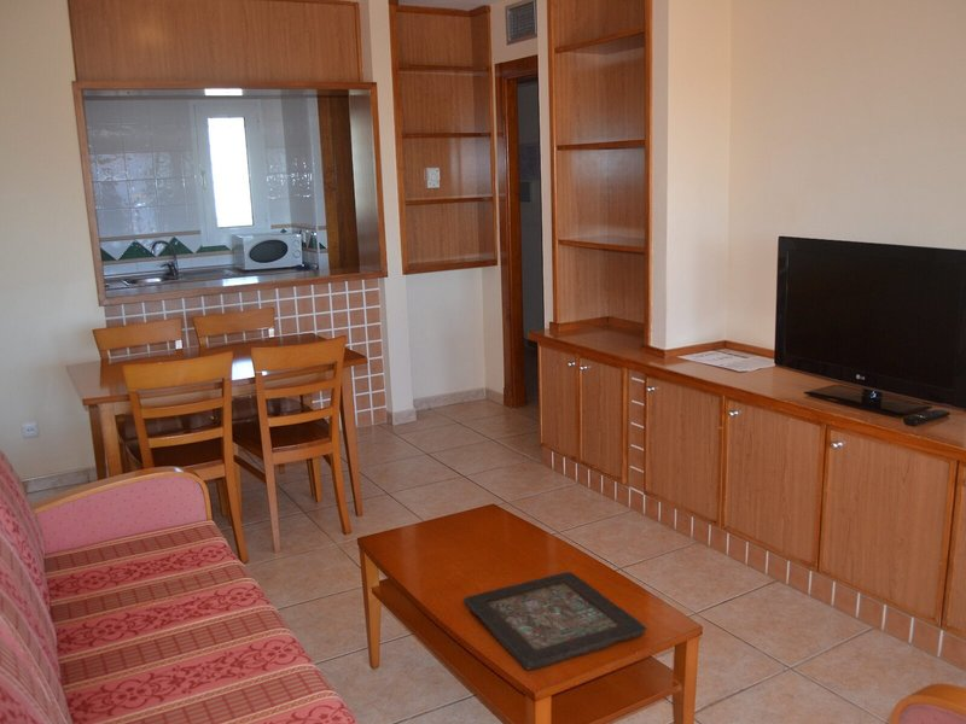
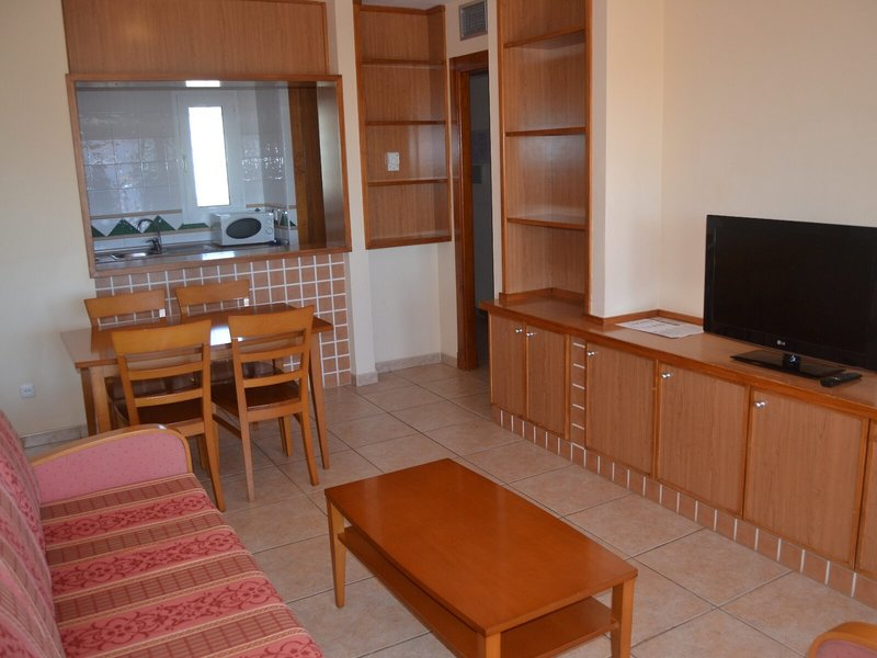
- decorative tray [462,571,647,671]
